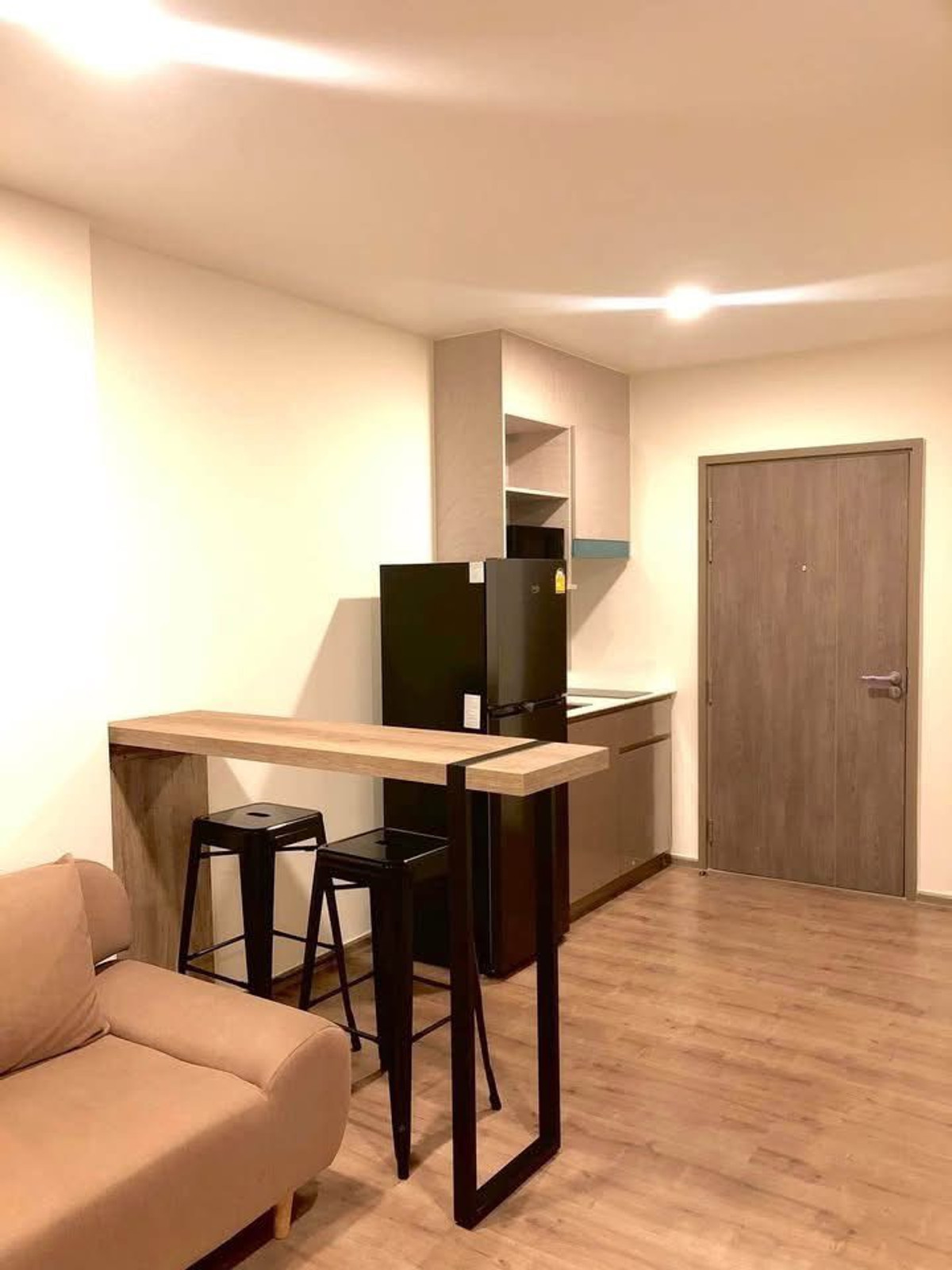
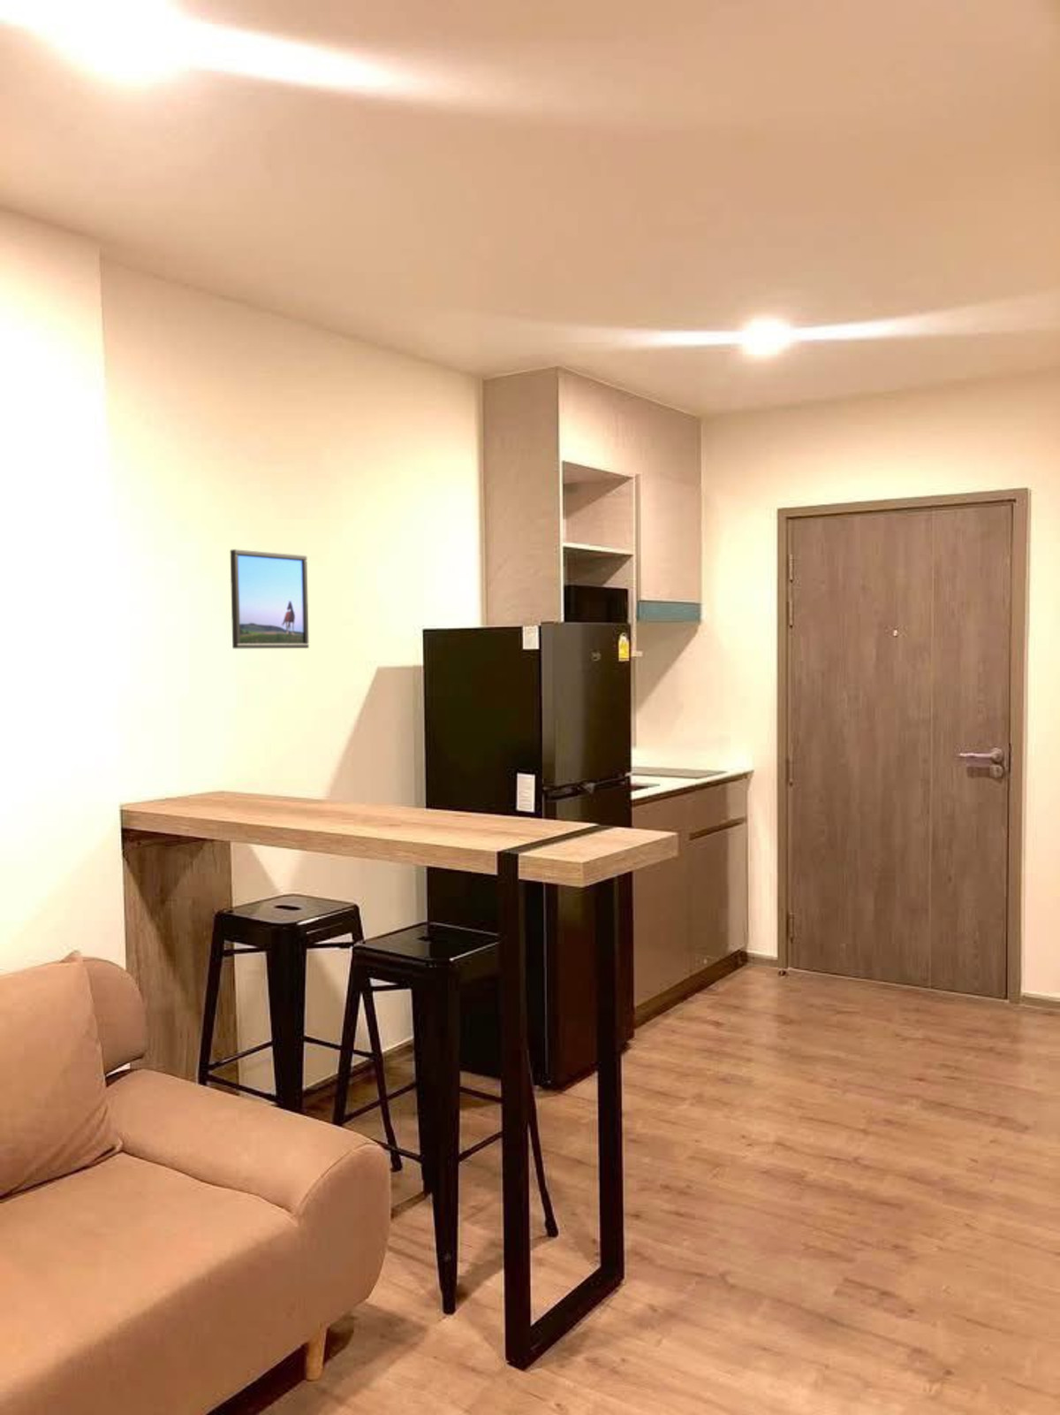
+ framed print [229,548,310,650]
